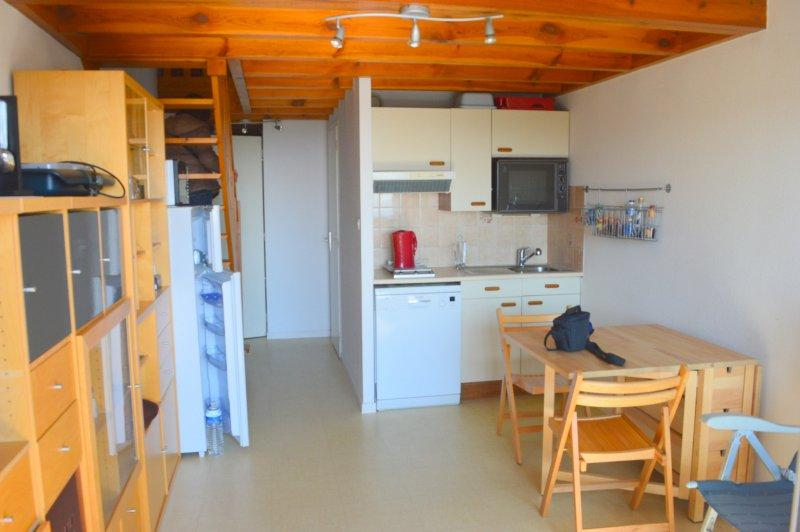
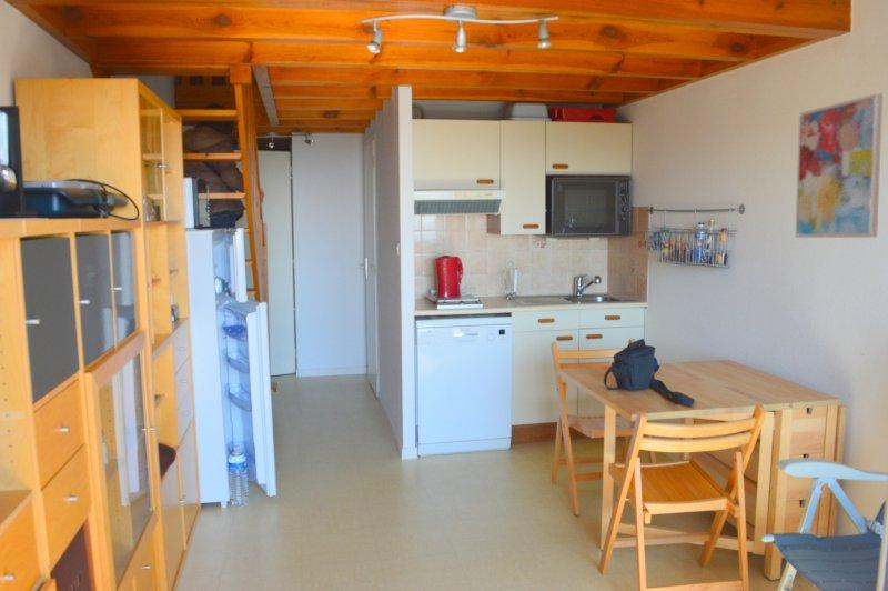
+ wall art [795,92,884,239]
